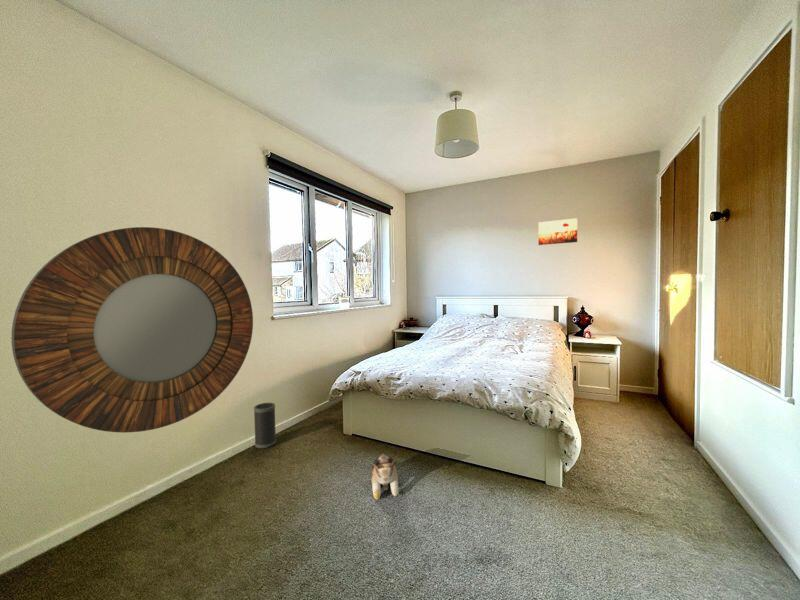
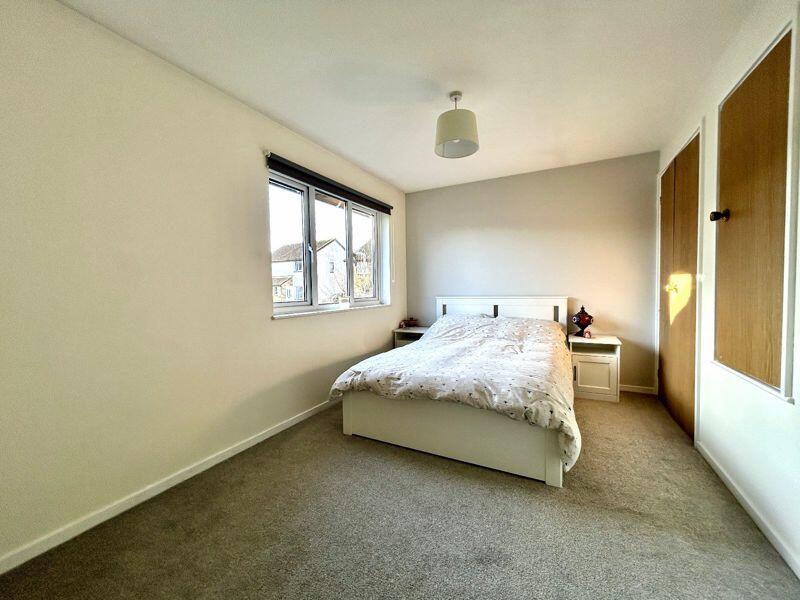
- home mirror [11,226,254,434]
- wall art [537,217,578,246]
- plush toy [371,453,400,501]
- speaker [253,402,277,449]
